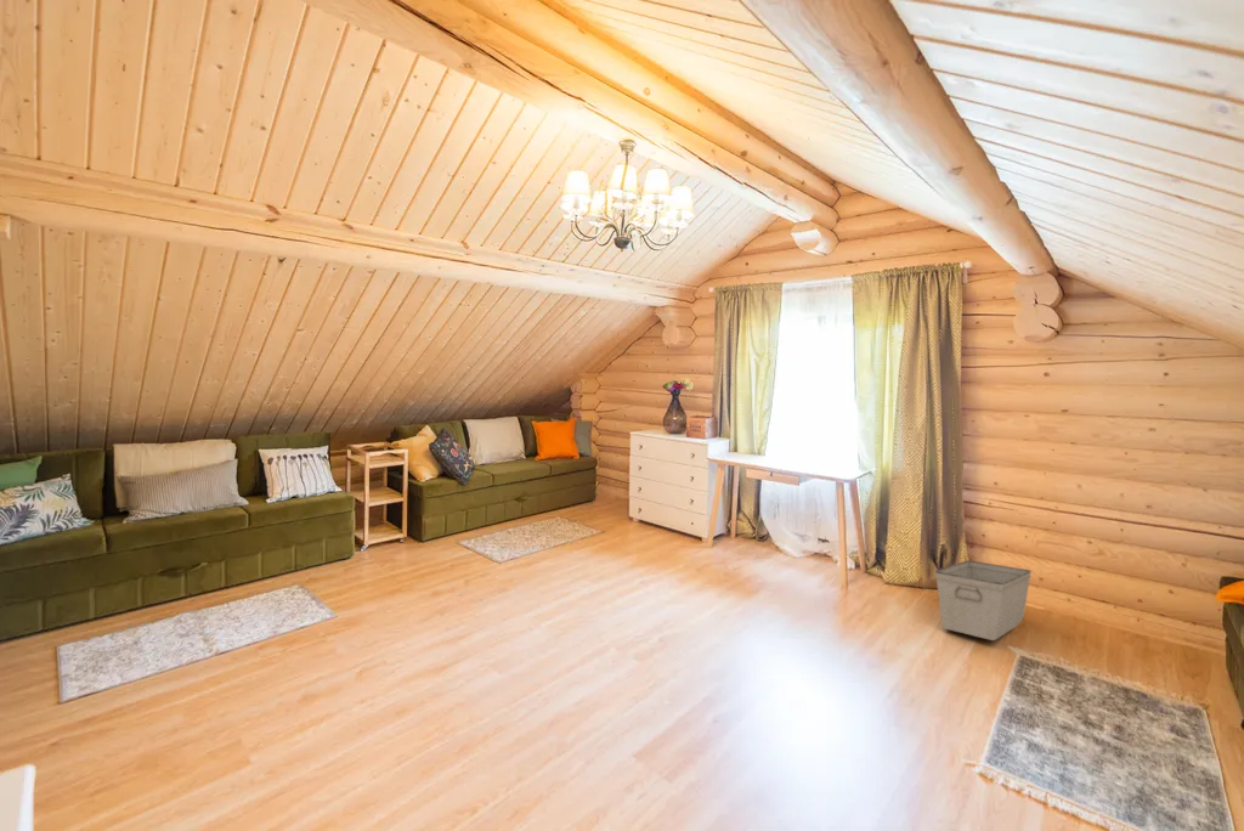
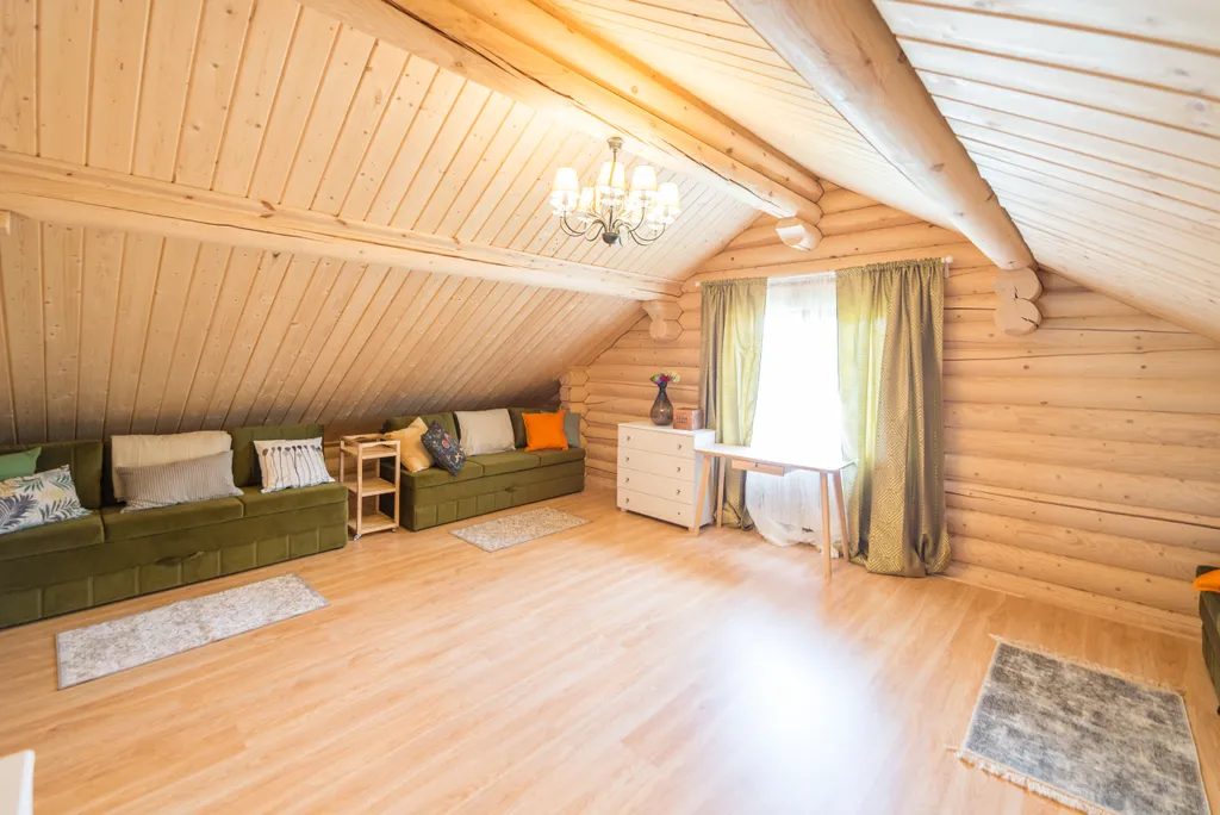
- storage bin [934,559,1033,641]
